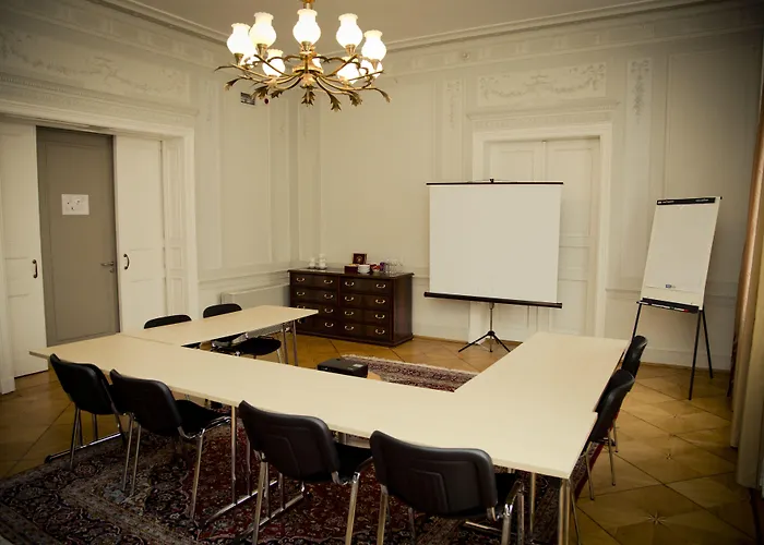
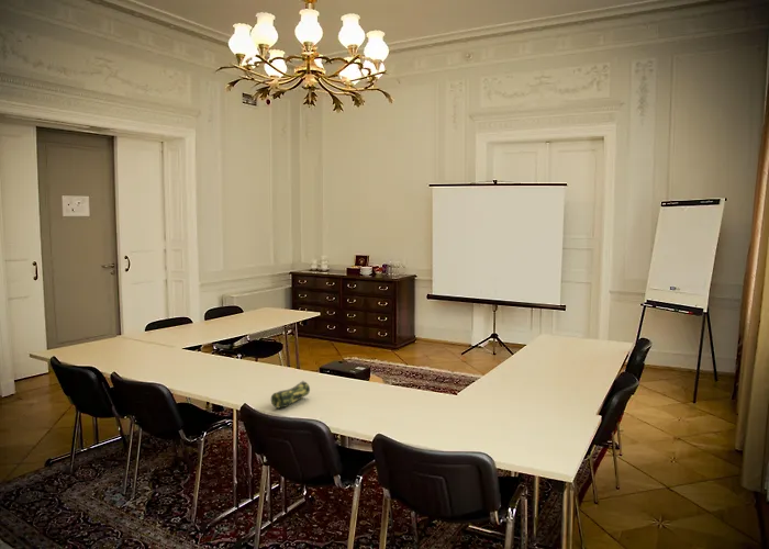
+ pencil case [270,380,311,410]
